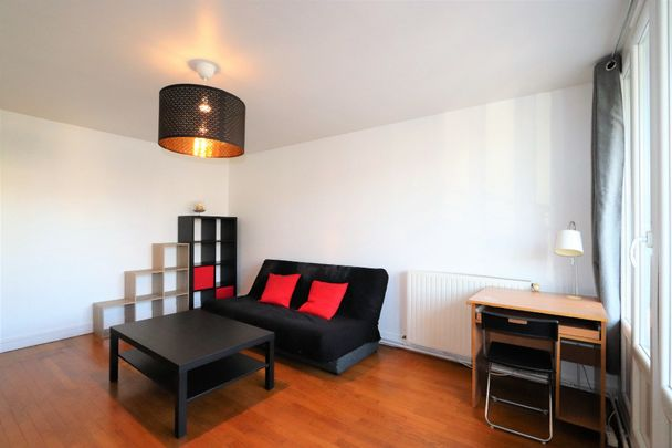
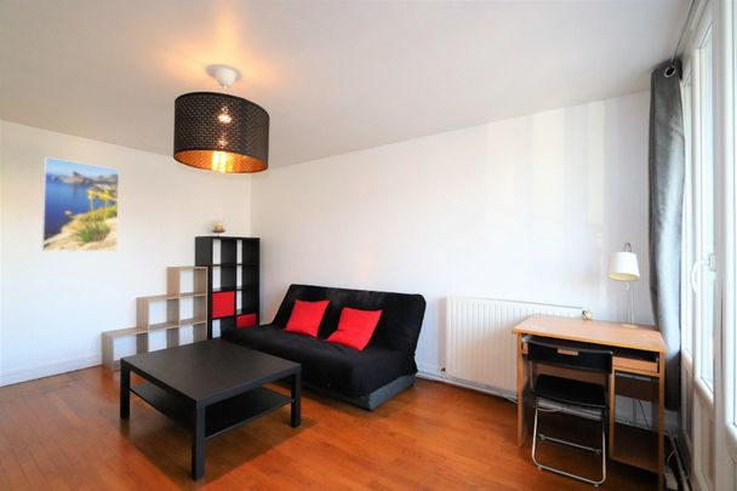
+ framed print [41,156,120,252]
